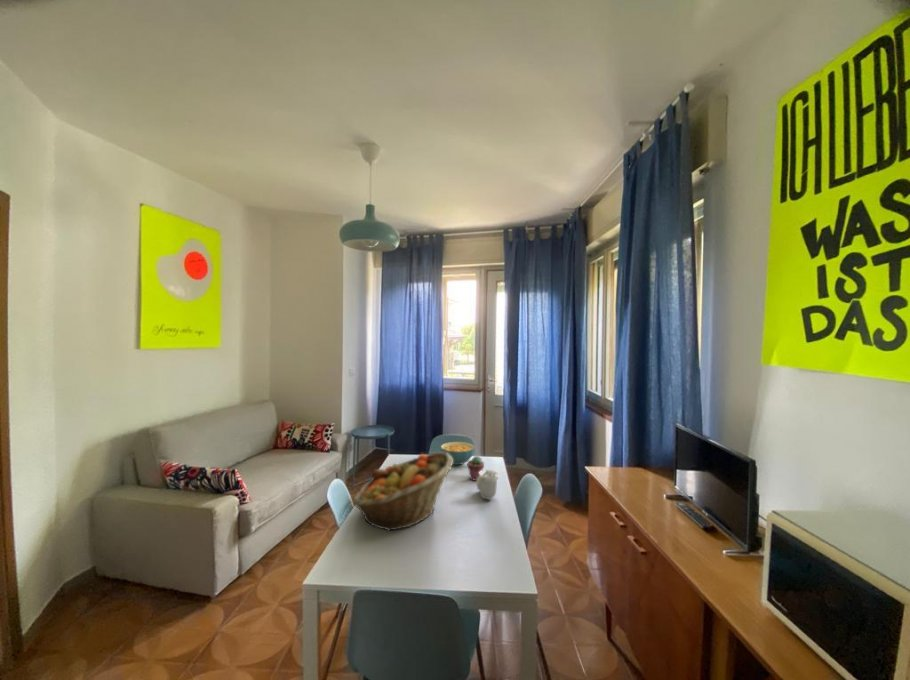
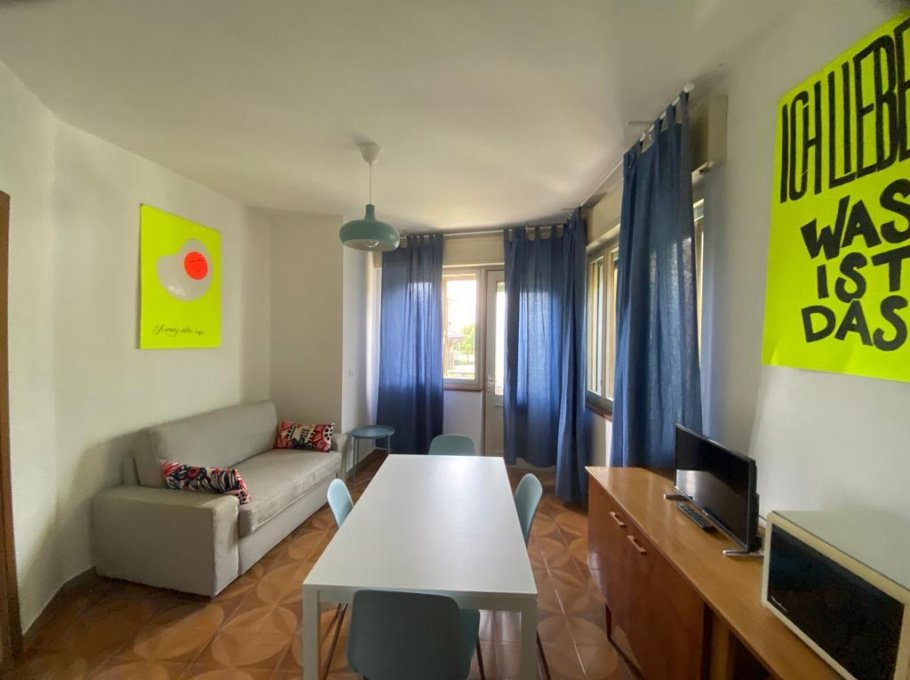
- pipe fitting [475,469,499,500]
- potted succulent [466,455,485,482]
- fruit basket [352,451,453,532]
- cereal bowl [440,441,476,466]
